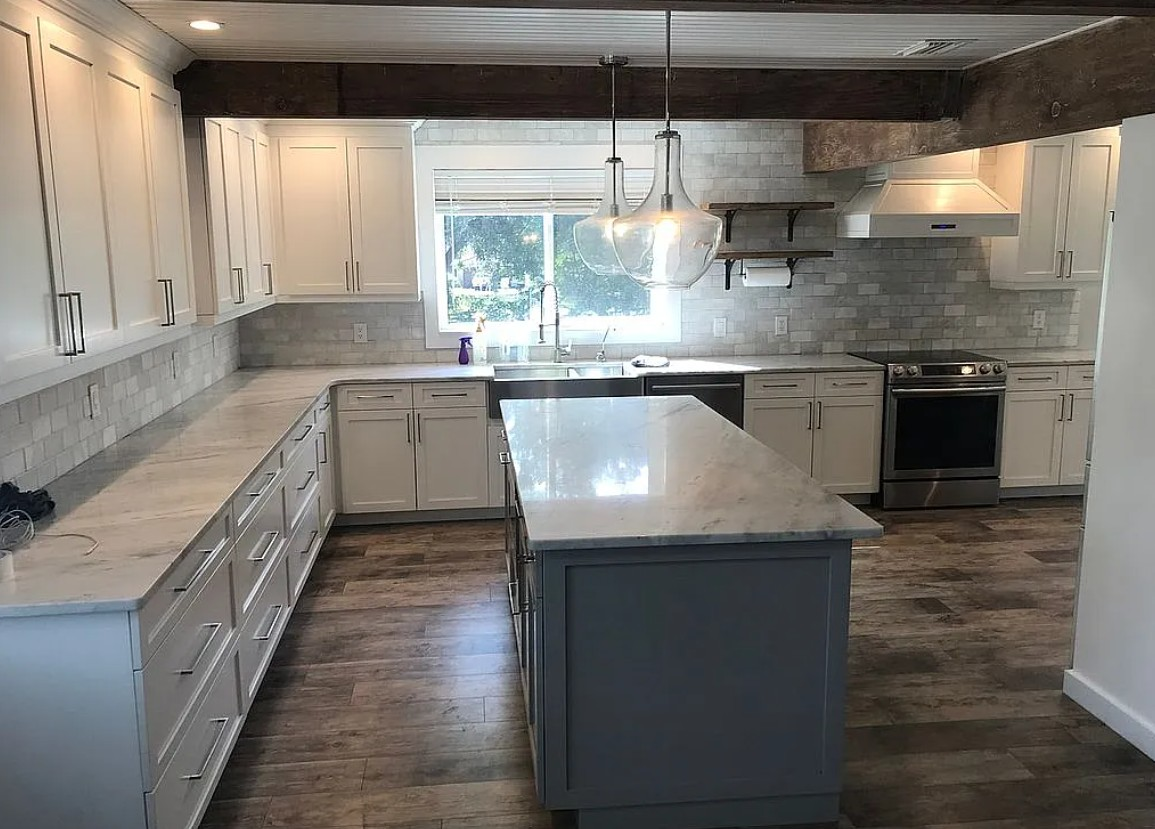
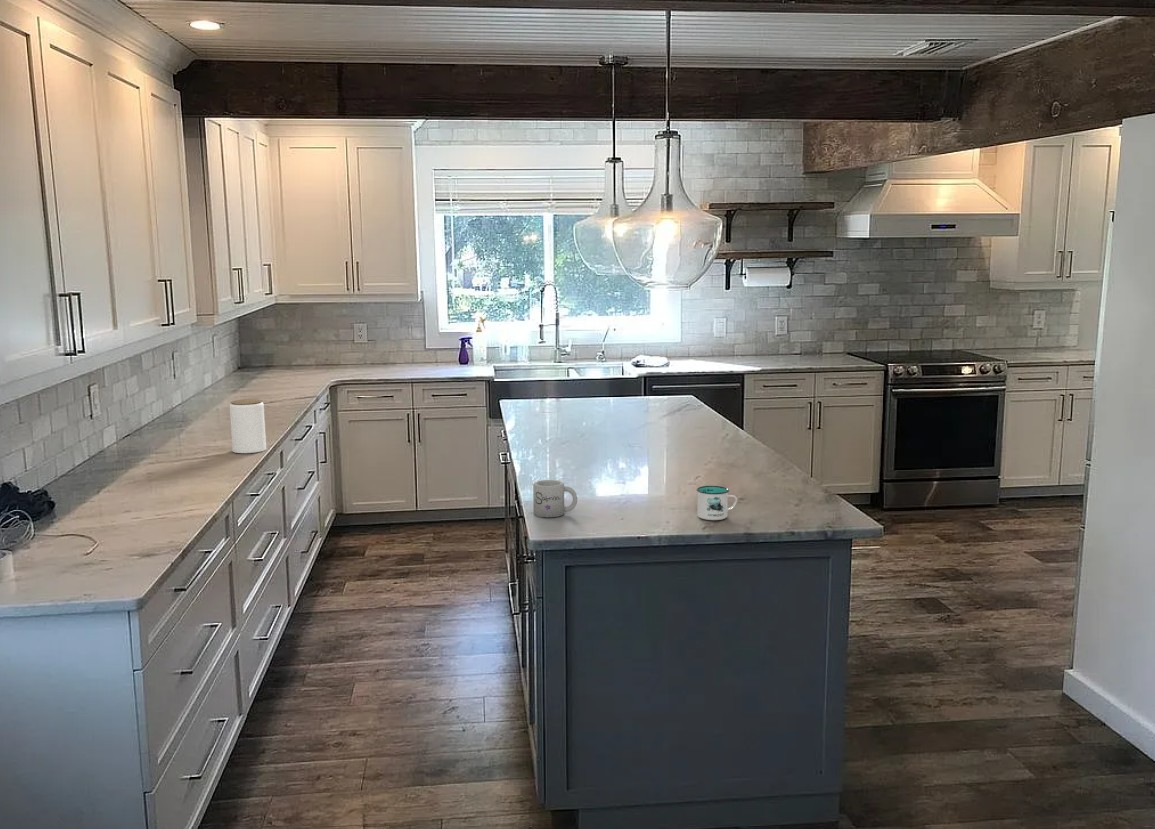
+ jar [229,398,267,454]
+ mug [532,479,578,518]
+ mug [696,485,738,521]
